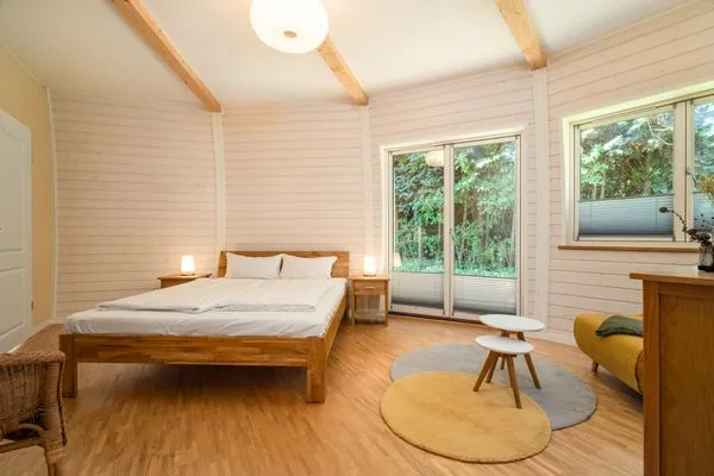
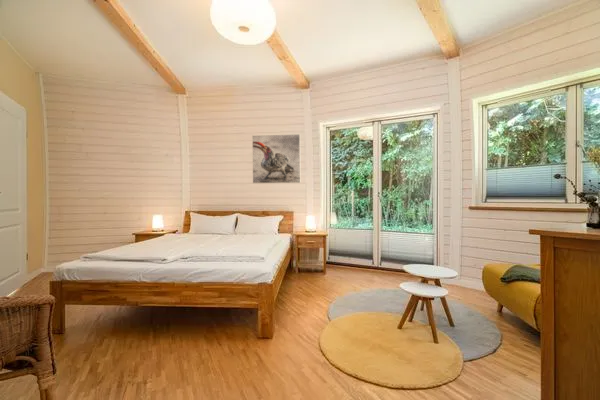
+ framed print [251,133,301,184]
